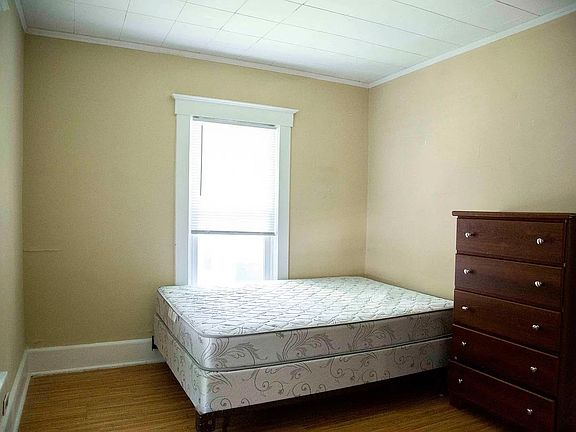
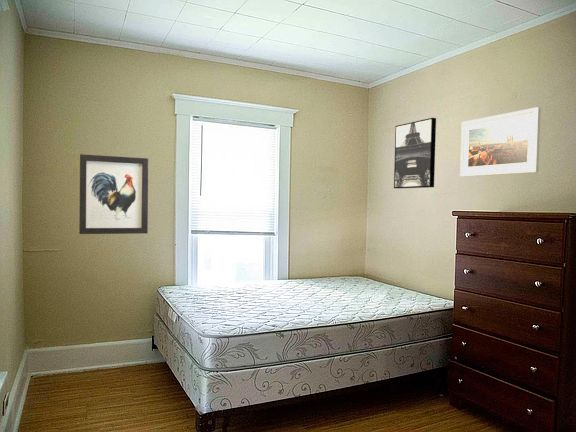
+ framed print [459,106,542,178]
+ wall art [393,117,437,190]
+ wall art [78,153,149,235]
